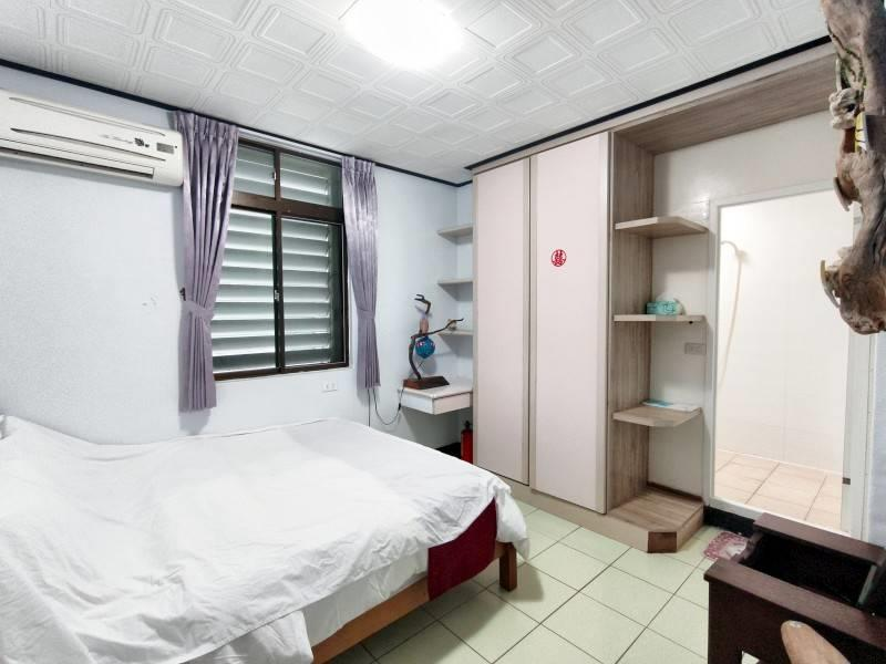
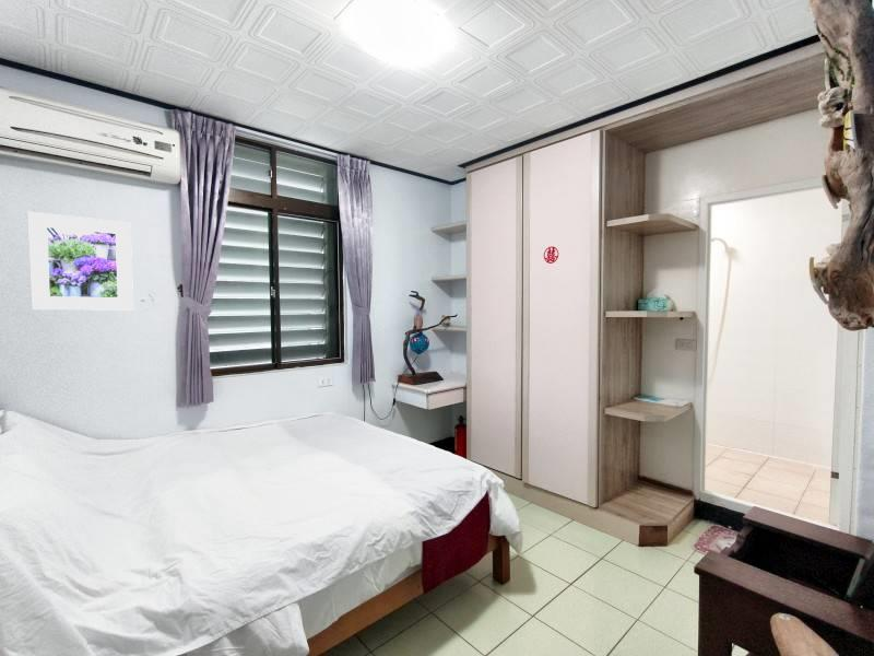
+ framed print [26,211,134,312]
